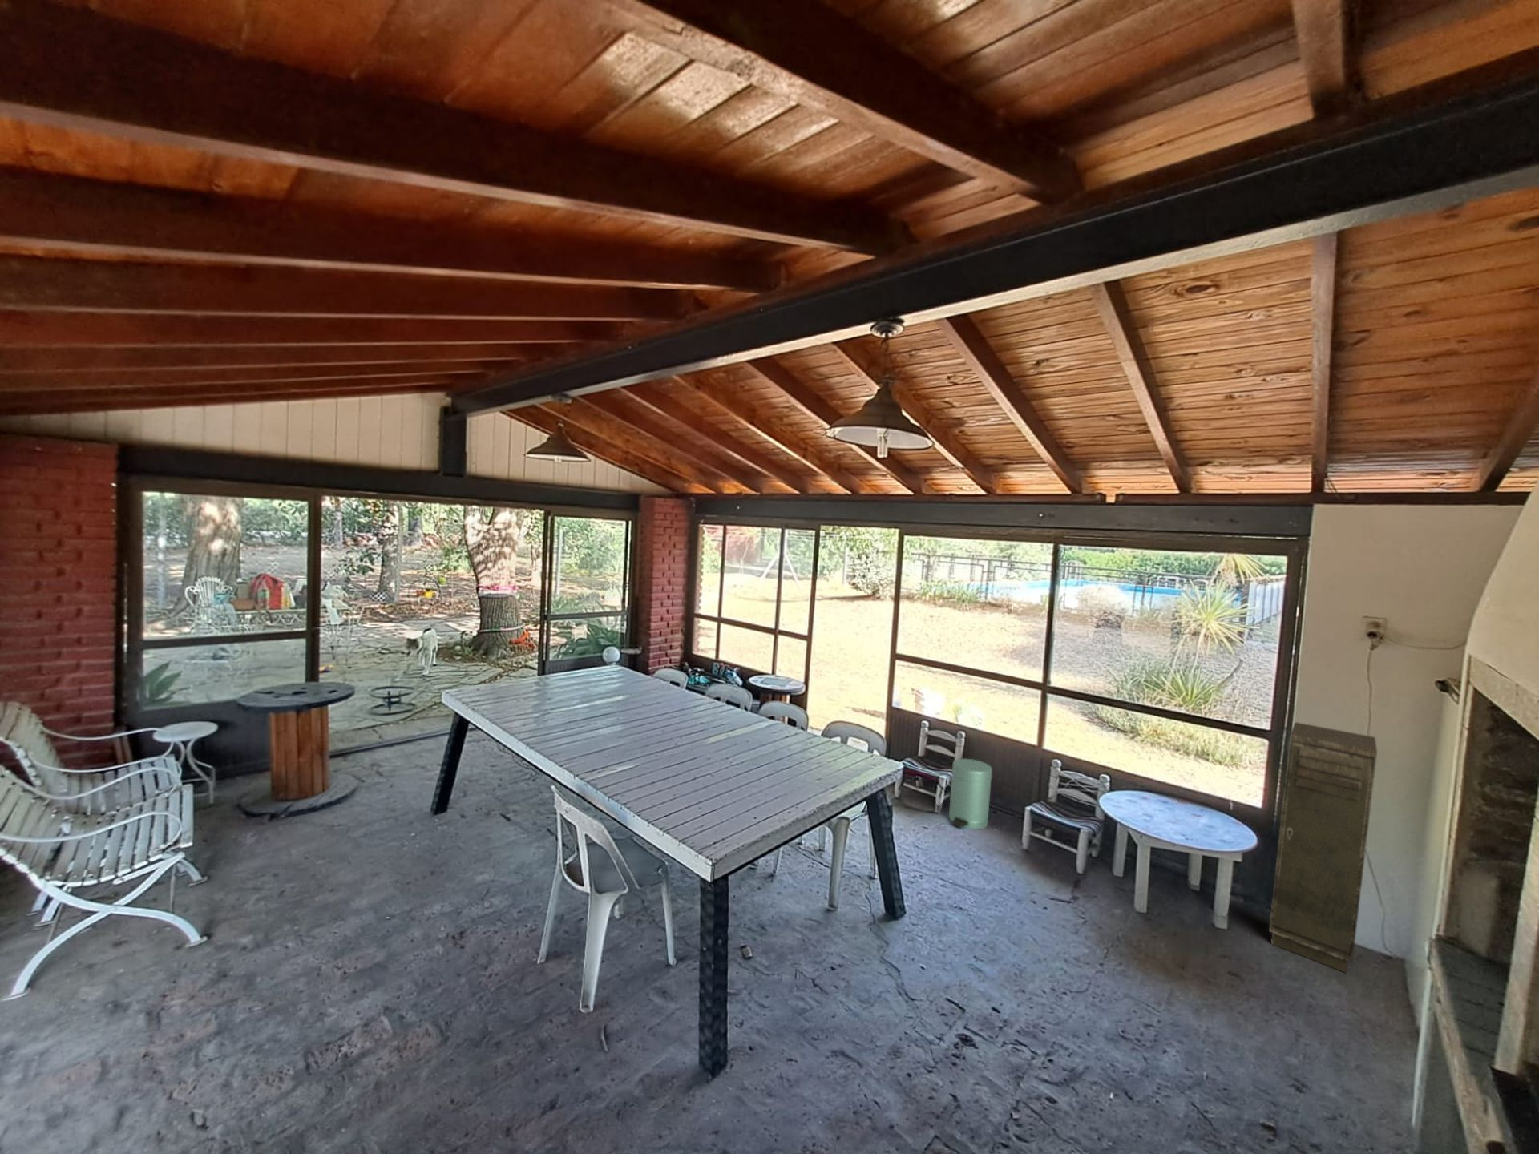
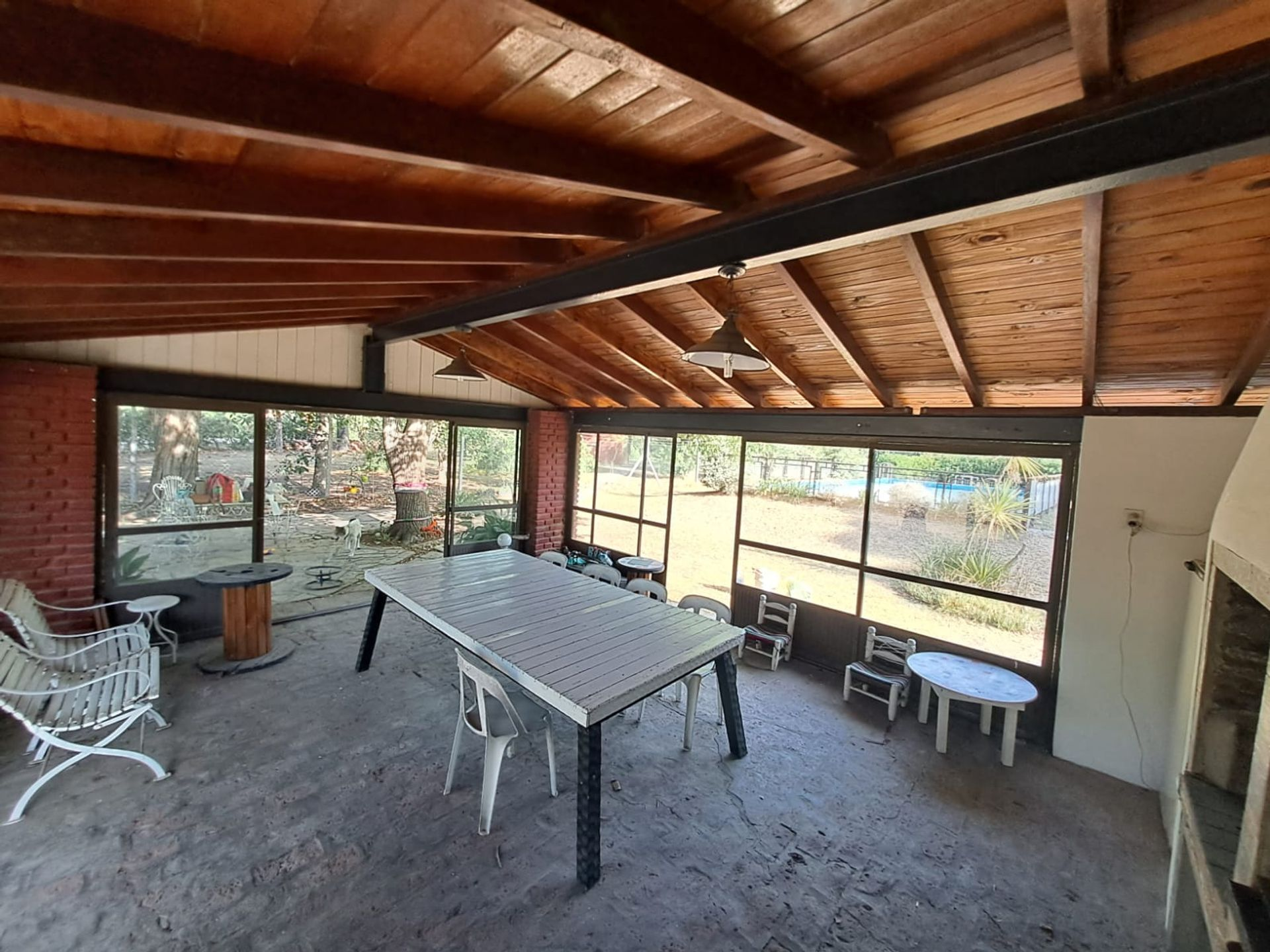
- storage cabinet [1268,721,1378,973]
- trash can [949,758,992,830]
